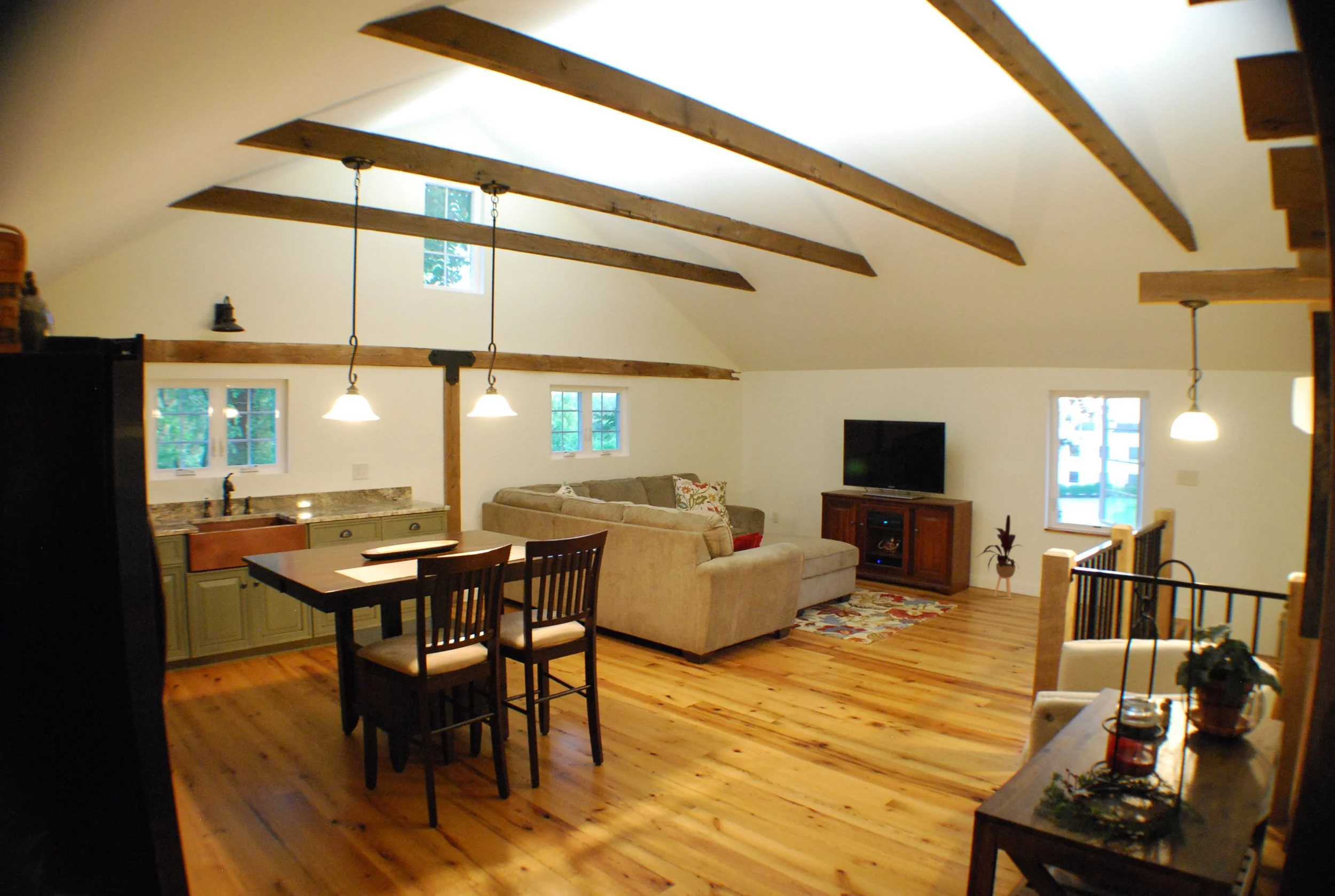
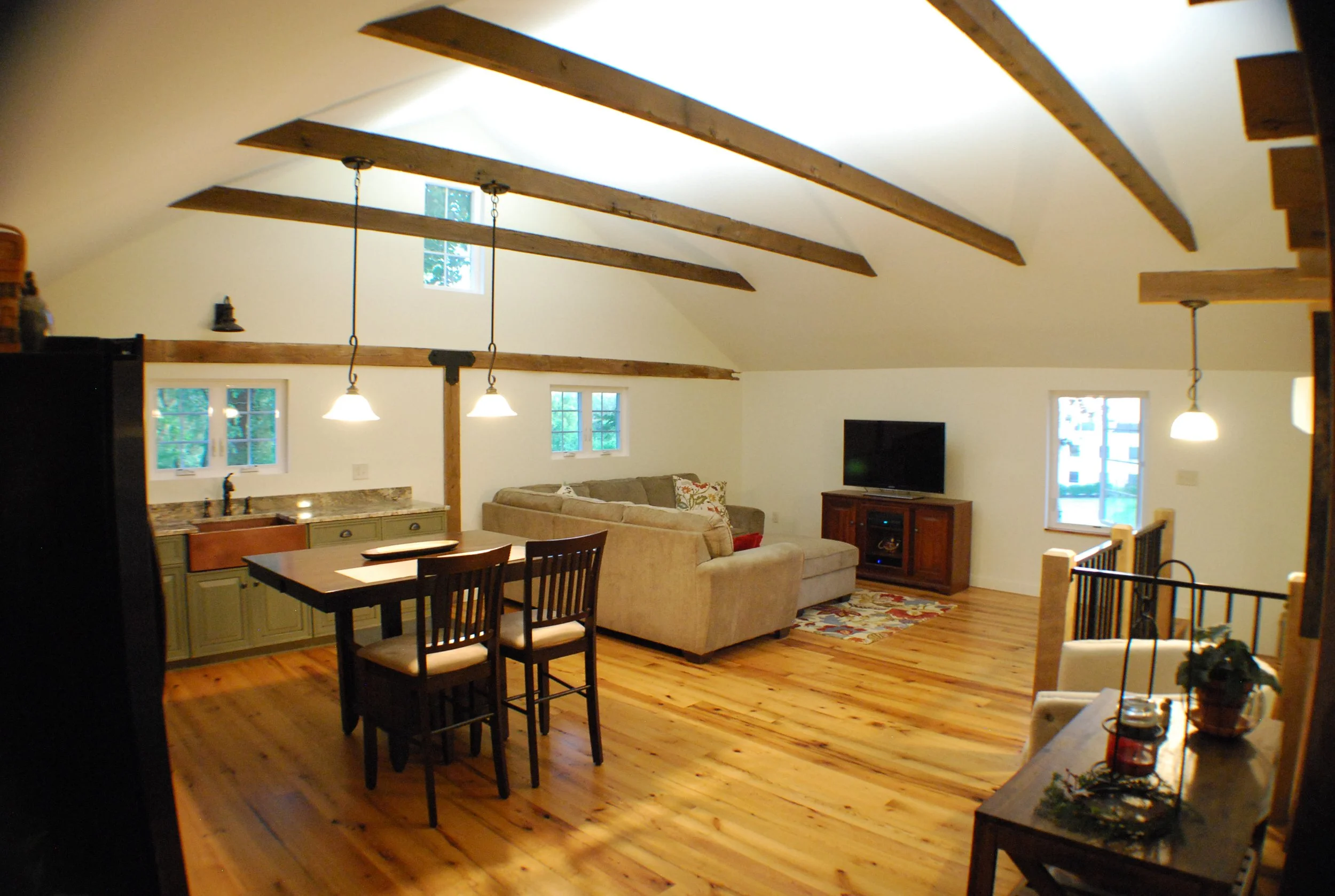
- house plant [975,514,1024,600]
